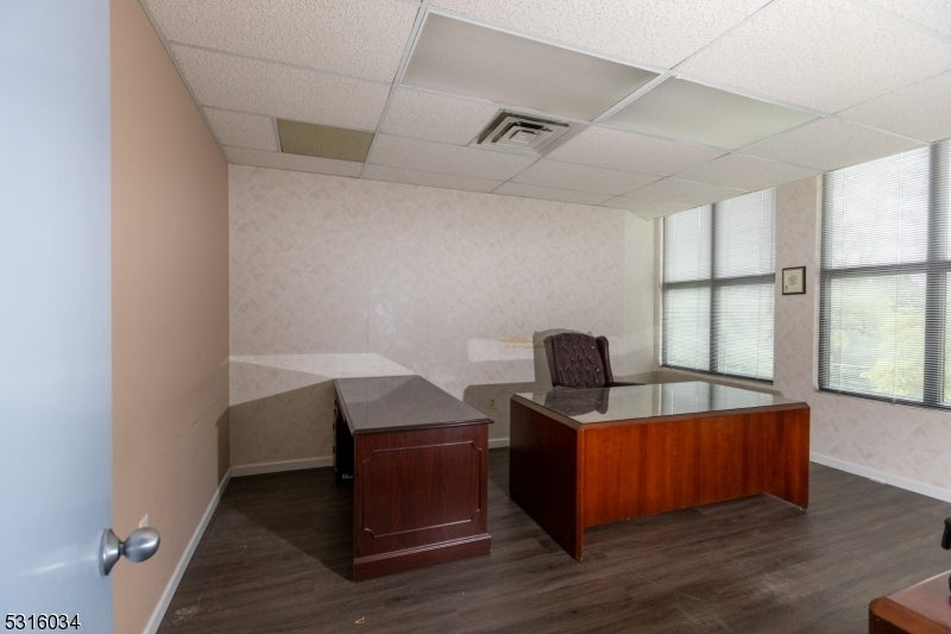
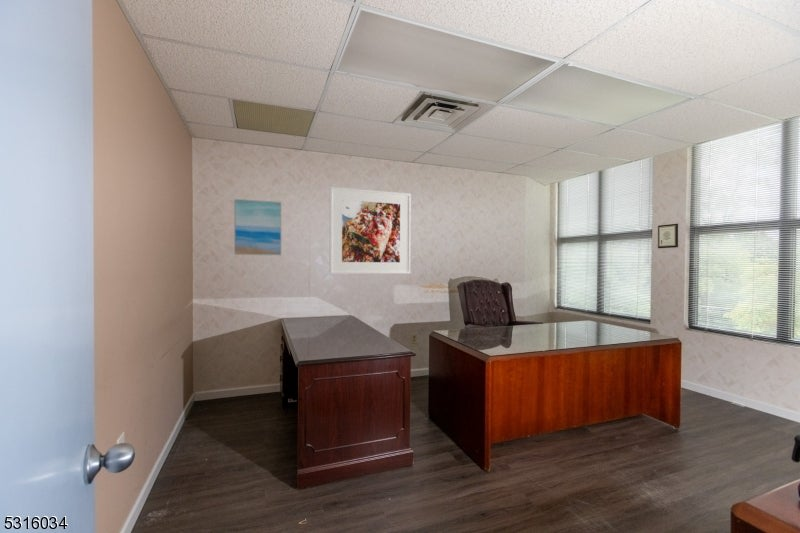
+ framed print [329,186,412,275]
+ wall art [233,198,283,256]
